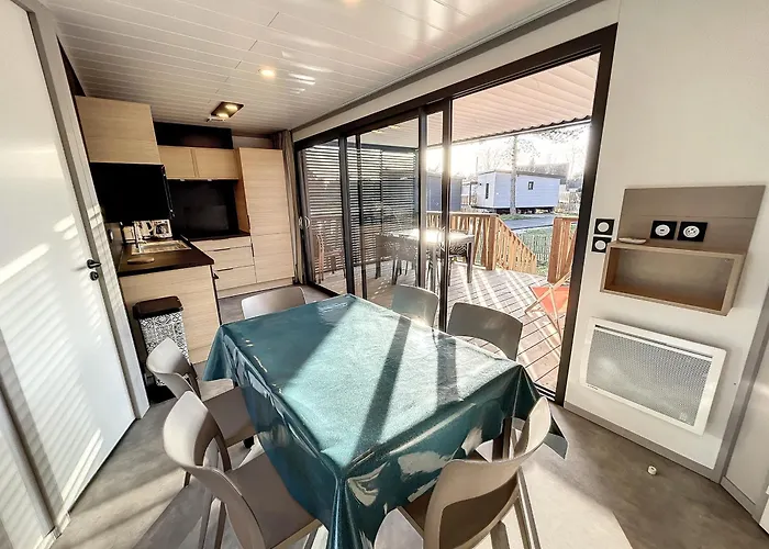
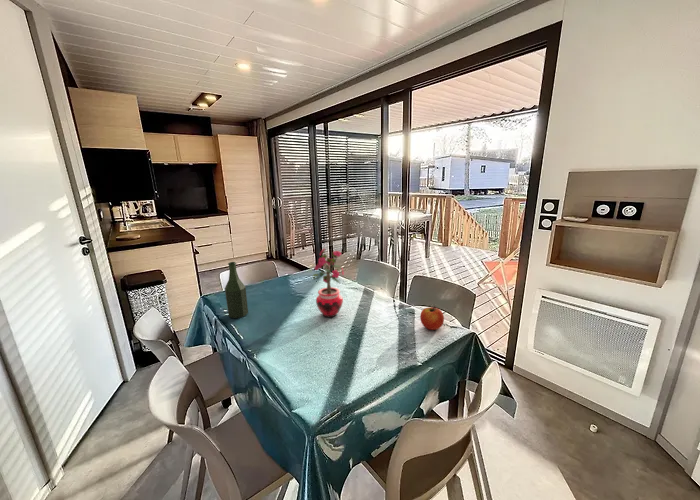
+ bottle [224,261,249,319]
+ potted plant [310,247,346,318]
+ apple [419,305,445,331]
